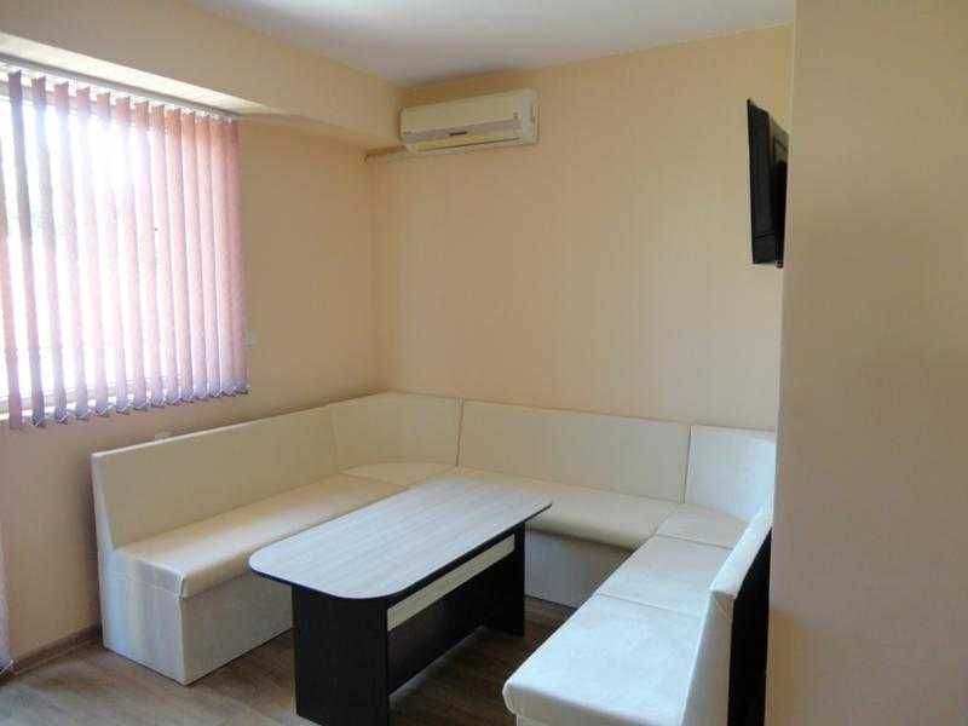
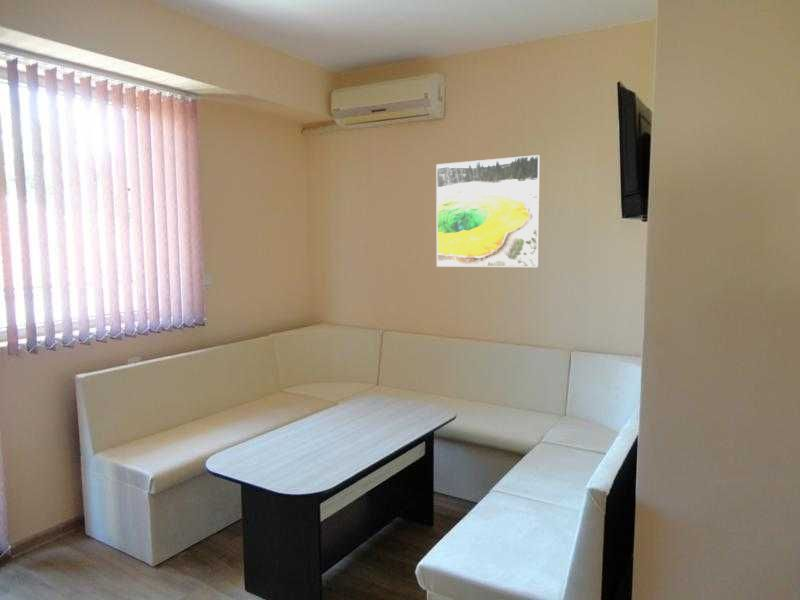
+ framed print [435,154,541,268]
